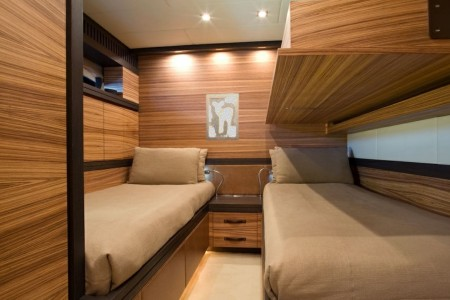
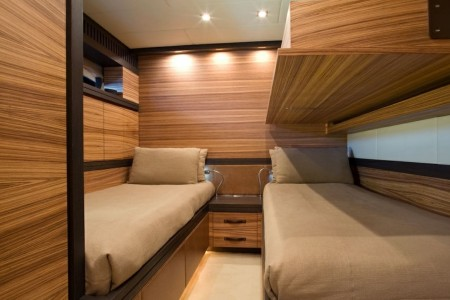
- wall art [205,92,240,142]
